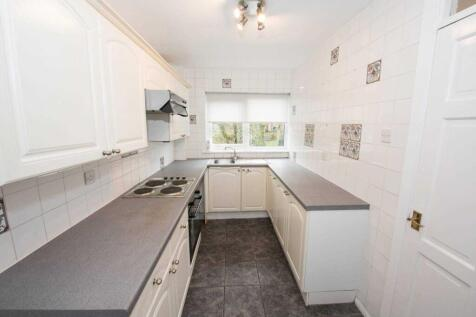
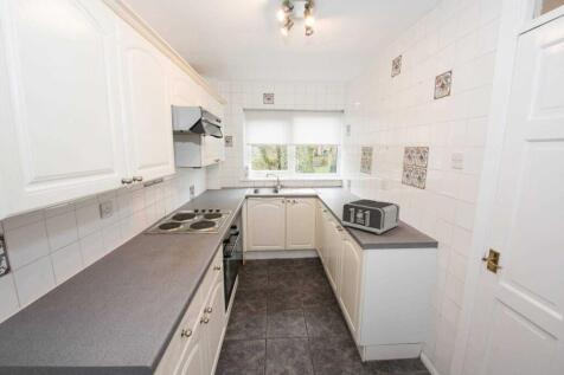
+ toaster [340,198,400,235]
